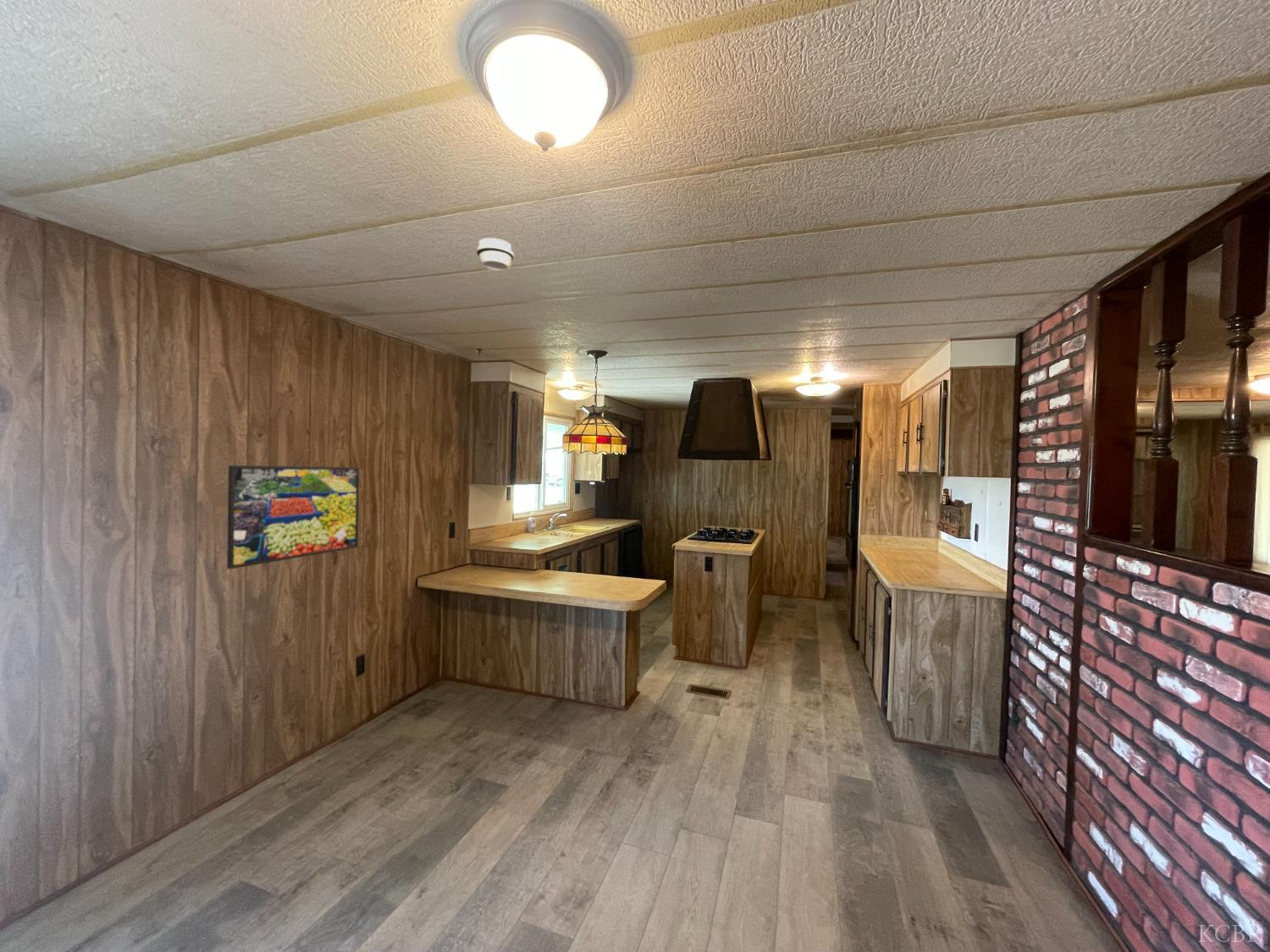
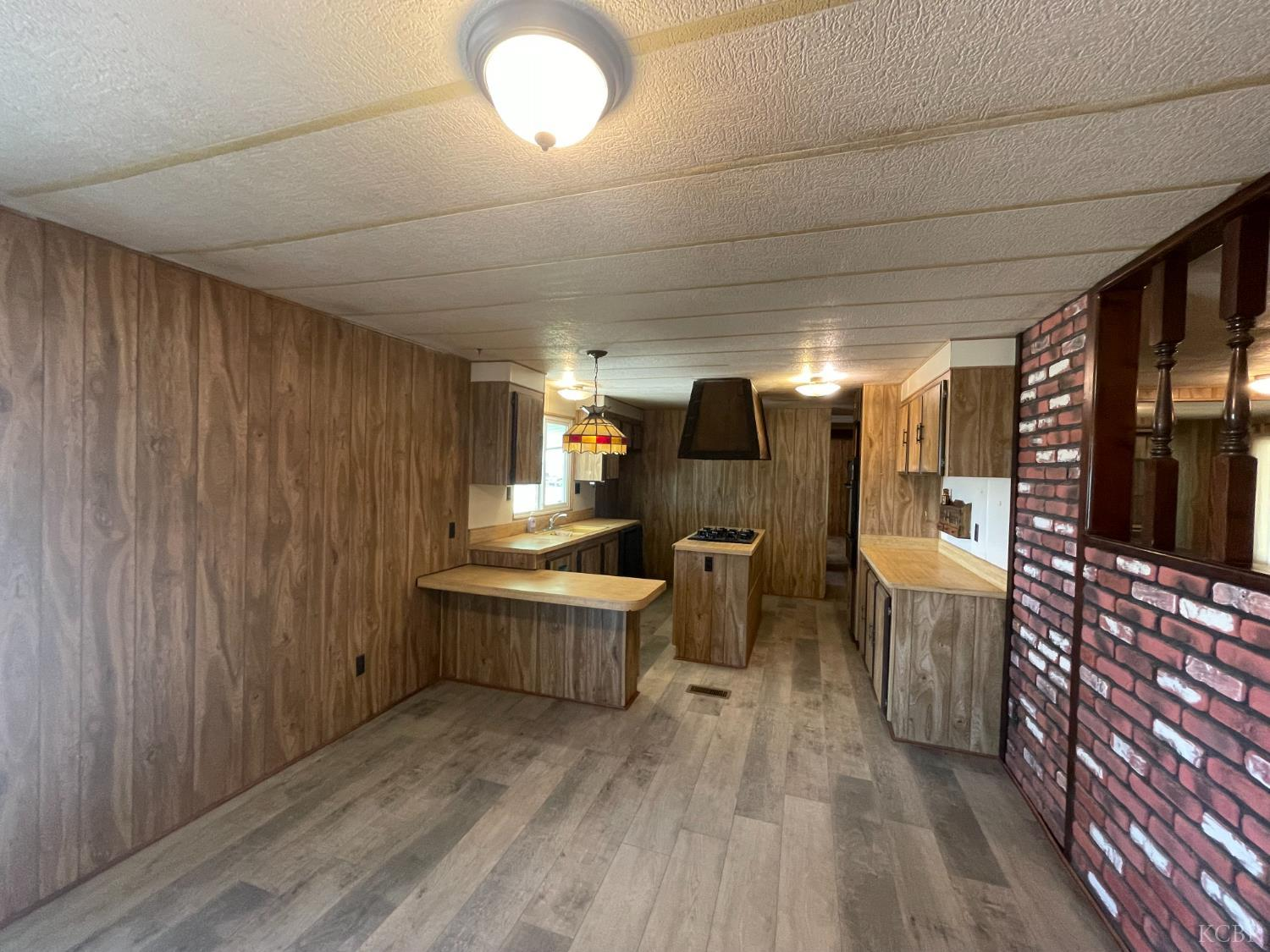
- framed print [226,465,361,570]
- smoke detector [476,237,515,272]
